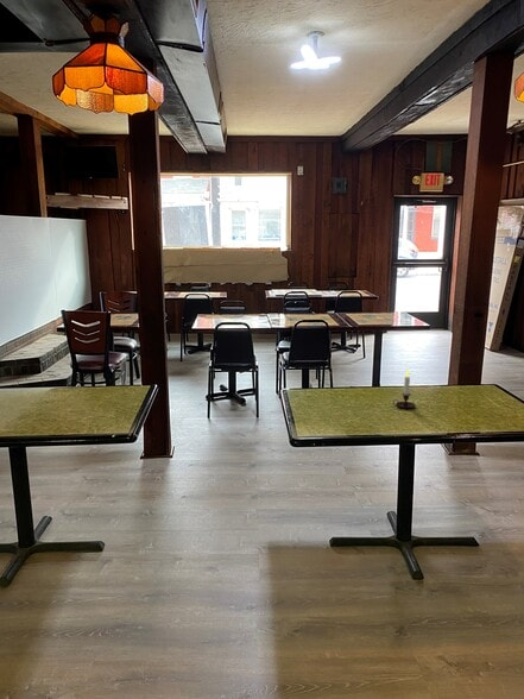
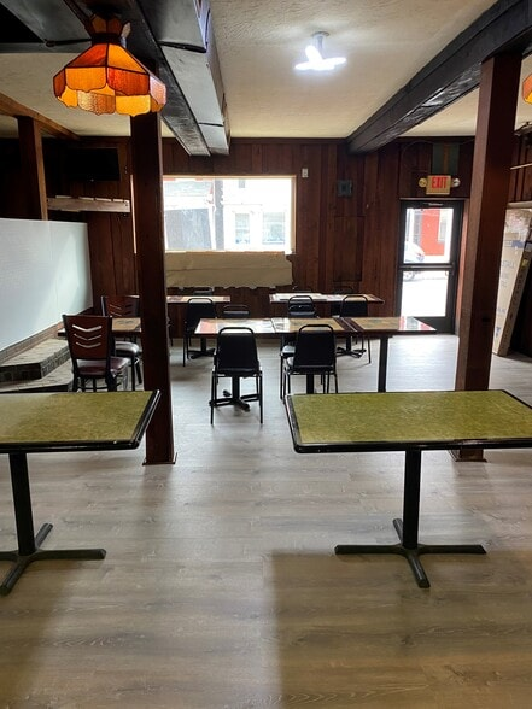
- candle [392,366,417,409]
